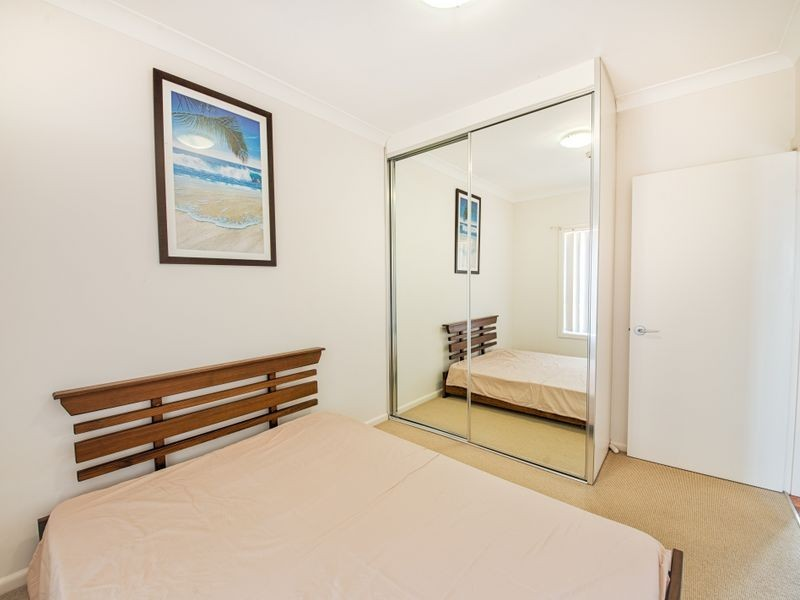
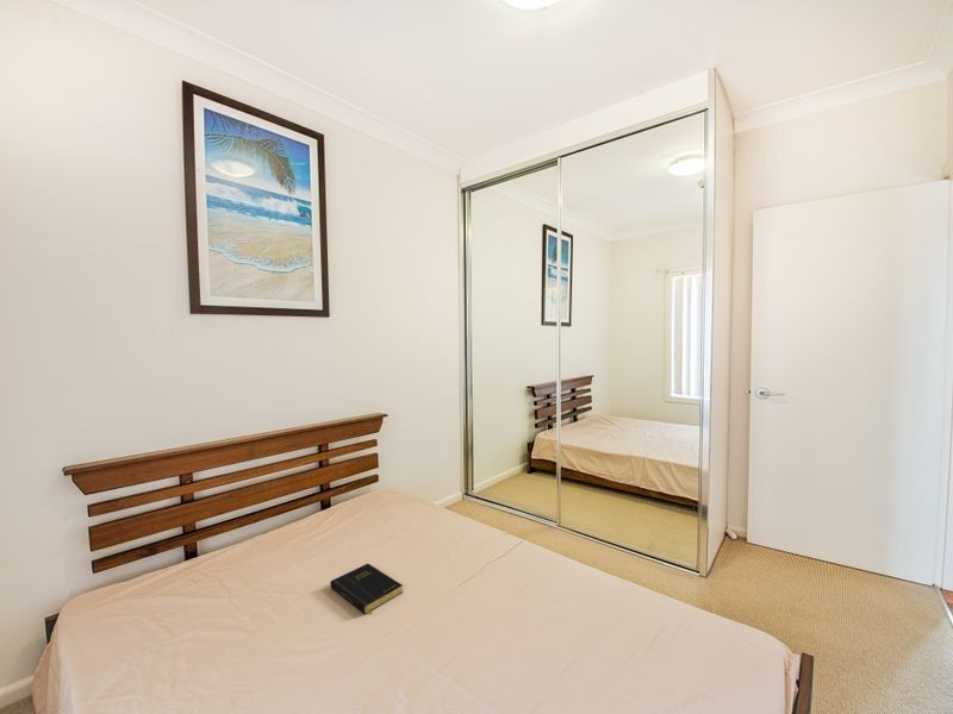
+ book [329,563,404,615]
